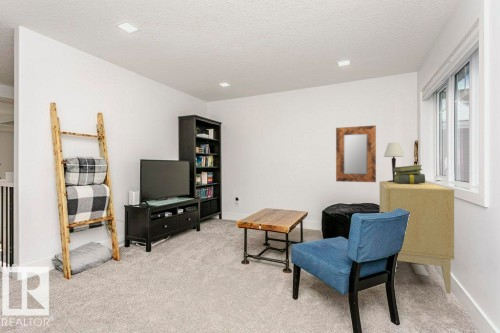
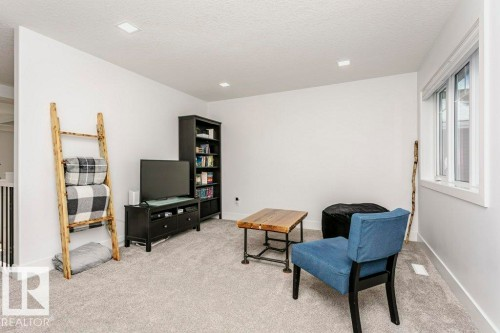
- home mirror [335,124,377,183]
- sideboard [379,180,455,294]
- stack of books [391,164,426,184]
- table lamp [383,142,405,182]
